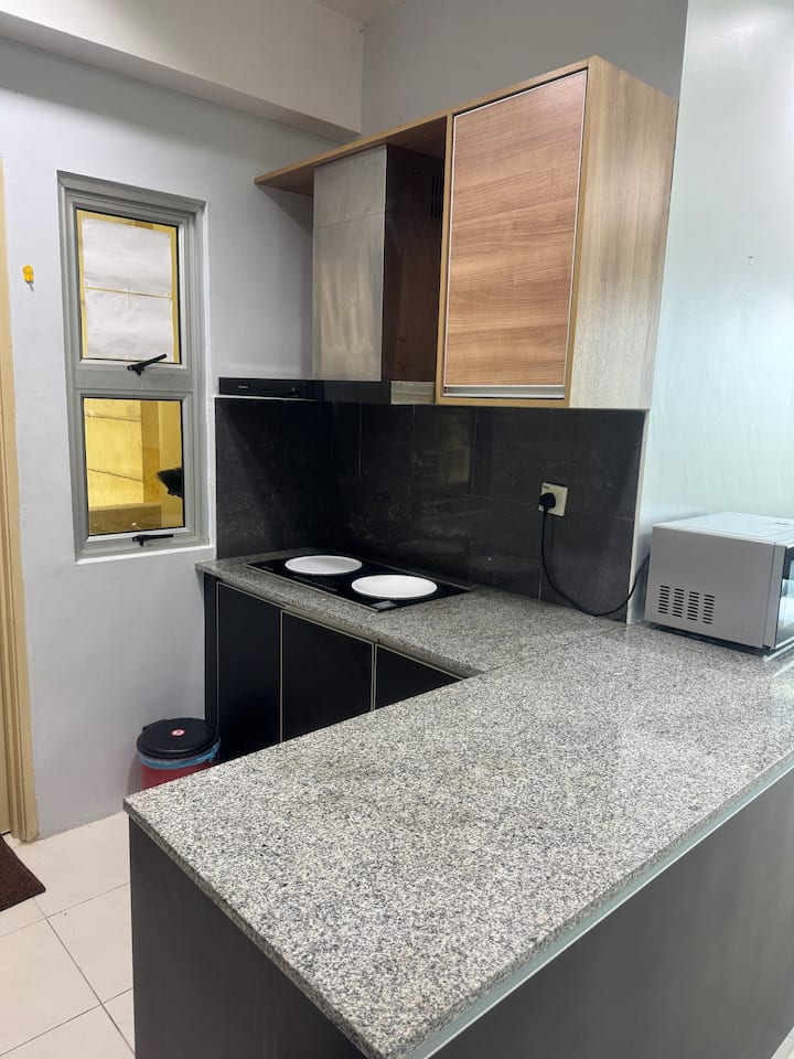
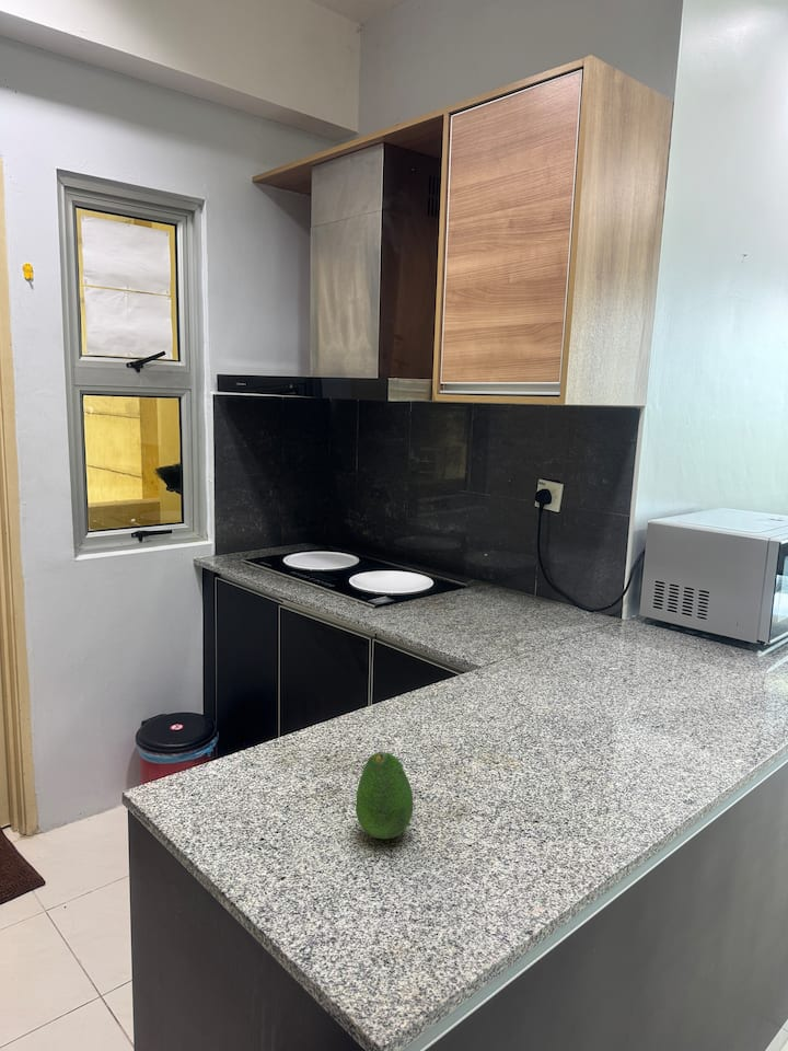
+ fruit [355,751,414,841]
